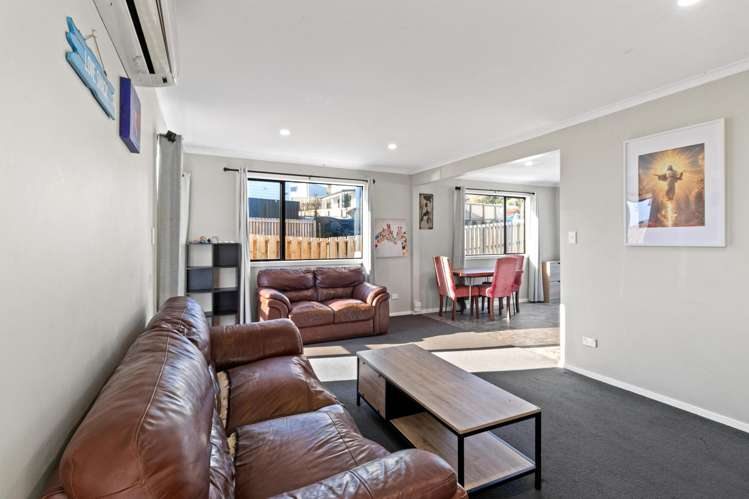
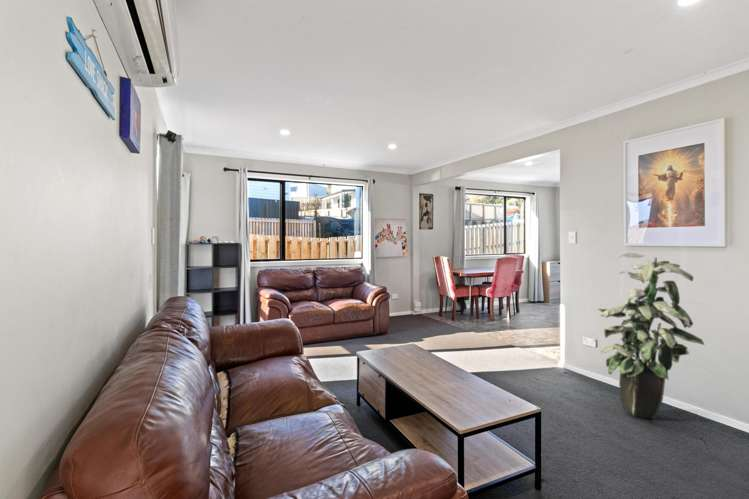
+ indoor plant [596,252,706,420]
